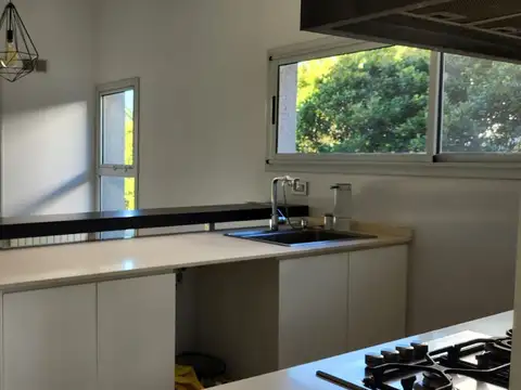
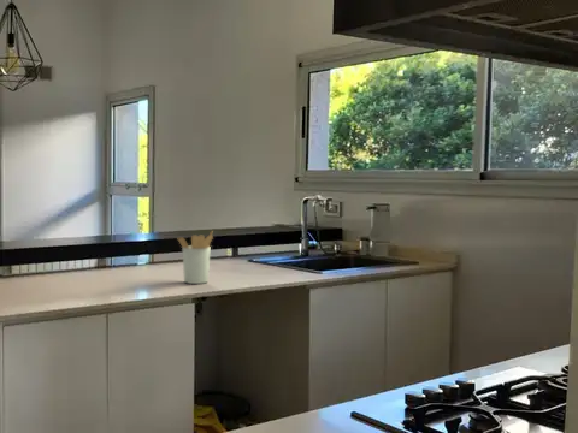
+ utensil holder [177,229,214,285]
